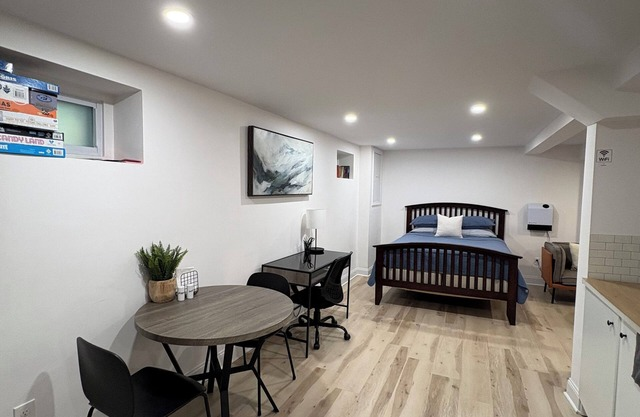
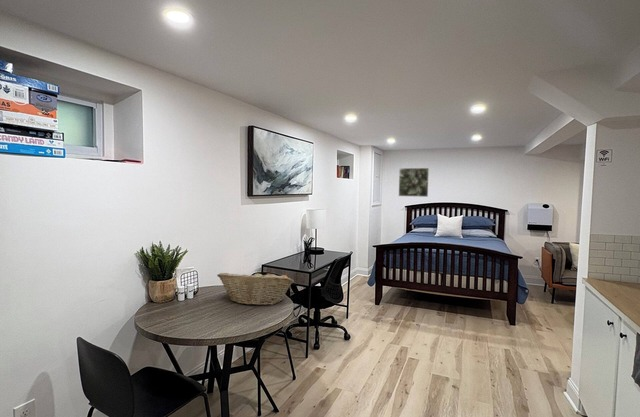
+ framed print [398,167,430,198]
+ fruit basket [216,271,295,306]
